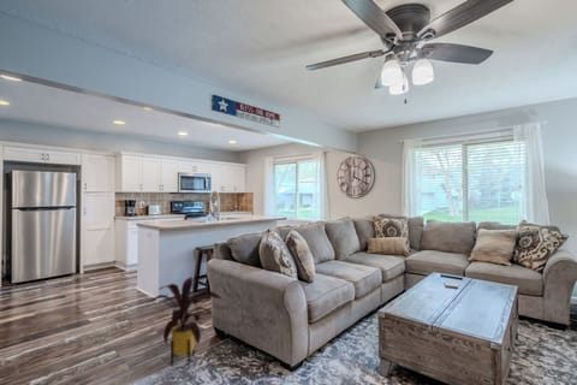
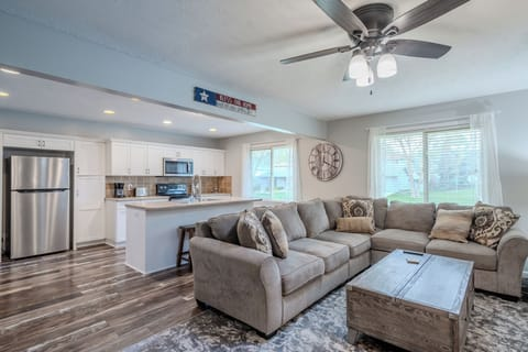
- house plant [145,276,224,367]
